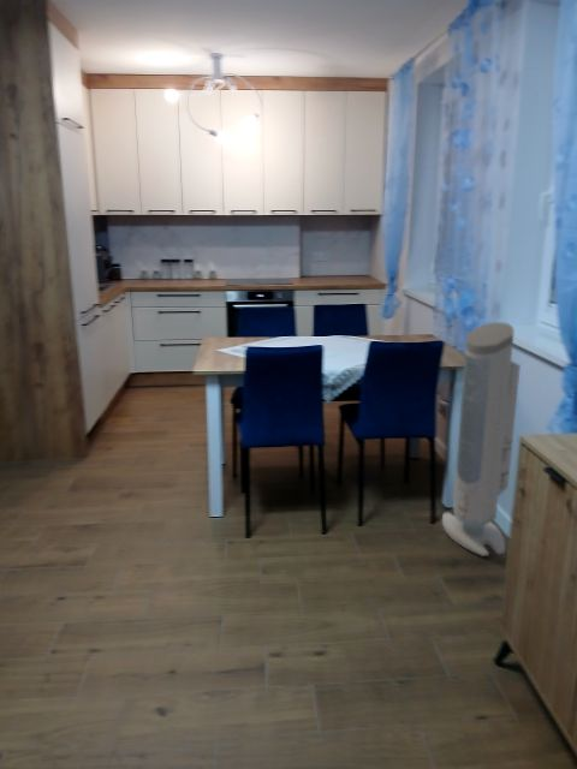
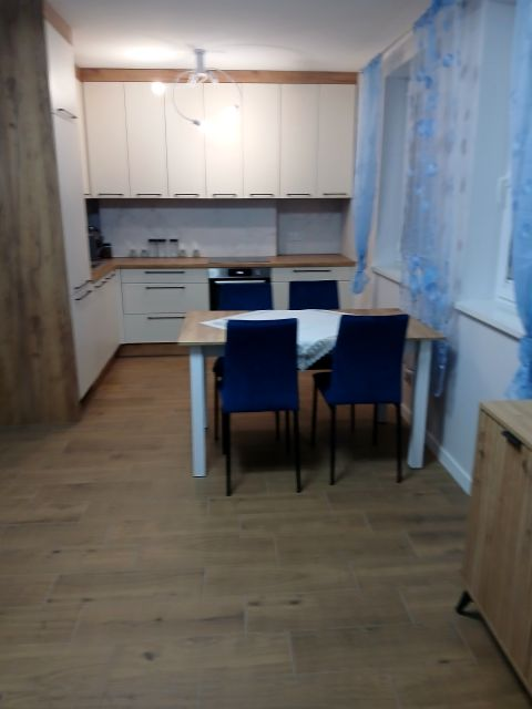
- air purifier [441,321,522,558]
